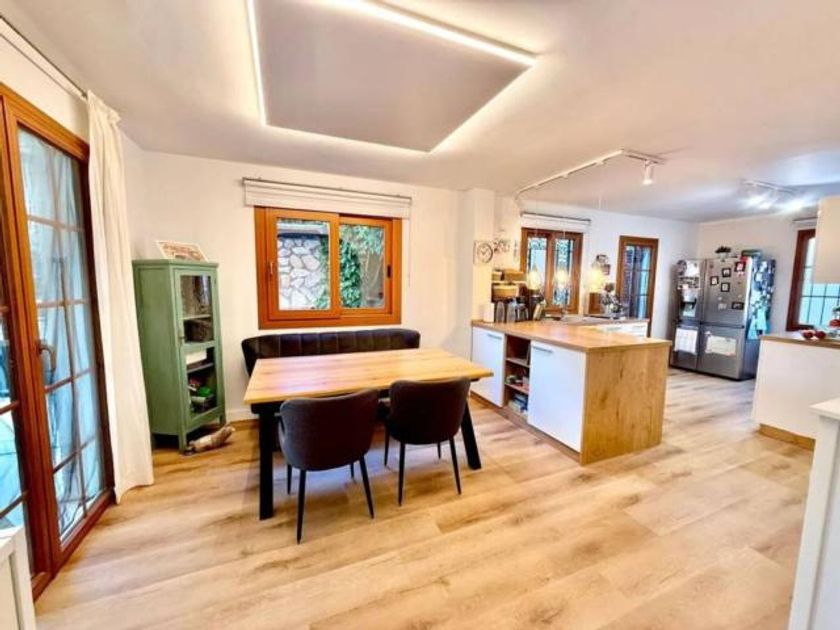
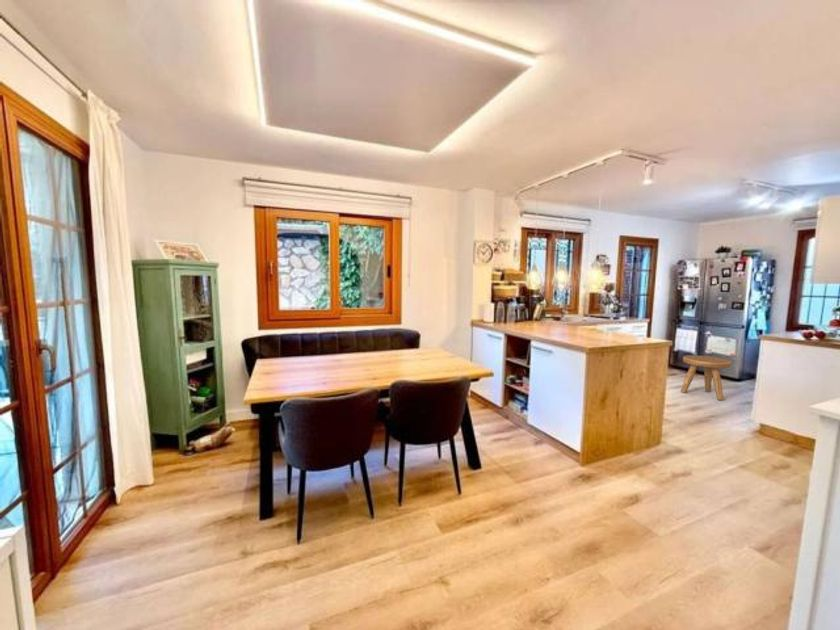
+ stool [680,354,732,401]
